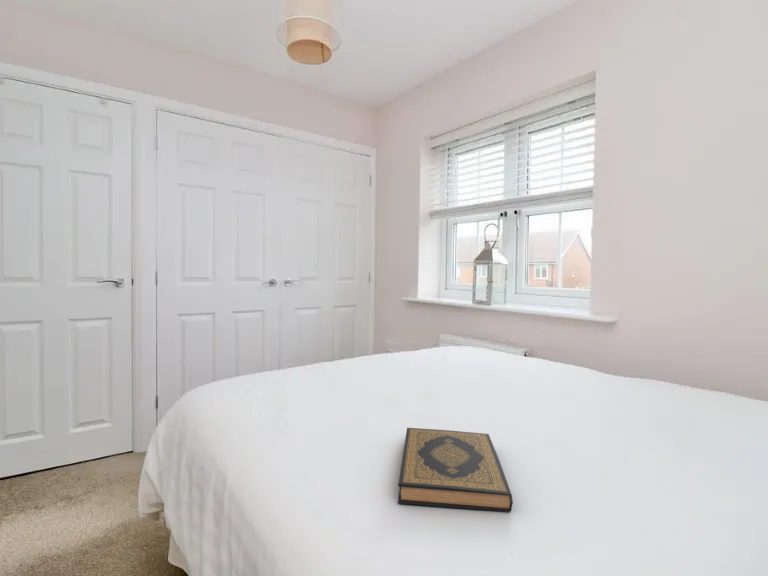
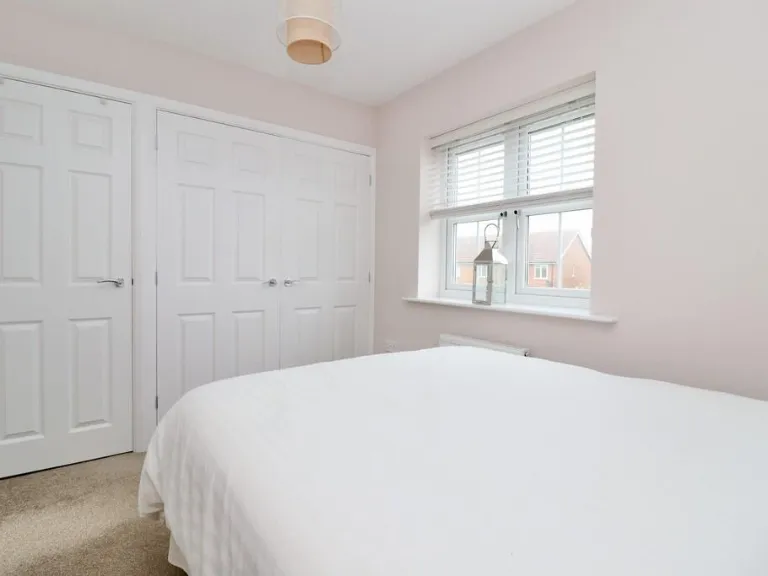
- hardback book [397,427,514,512]
